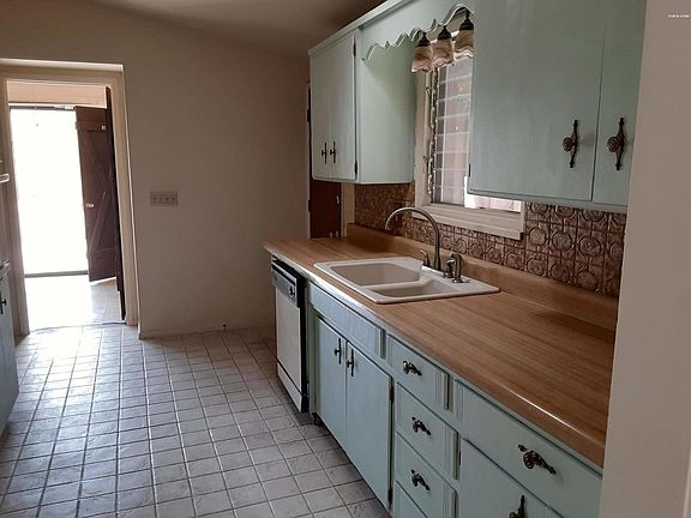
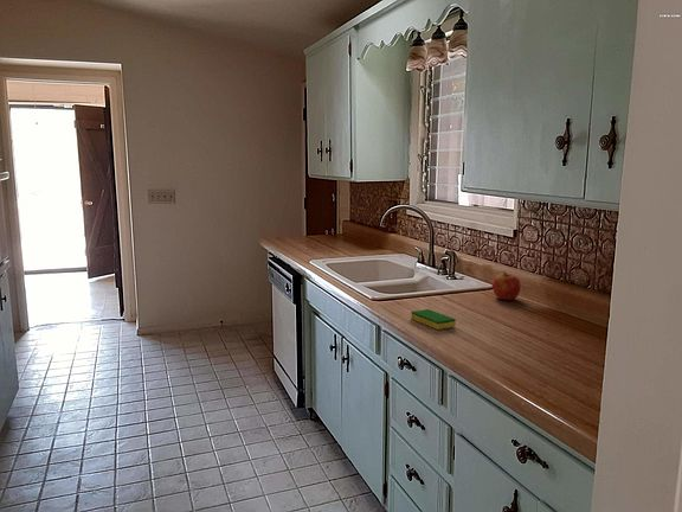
+ dish sponge [410,308,457,331]
+ apple [491,271,522,301]
